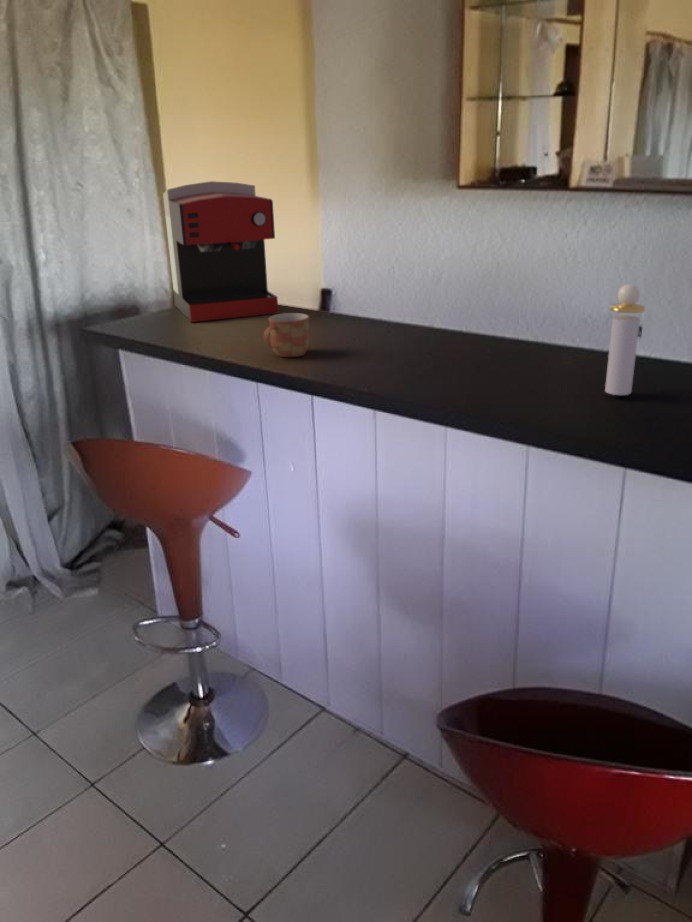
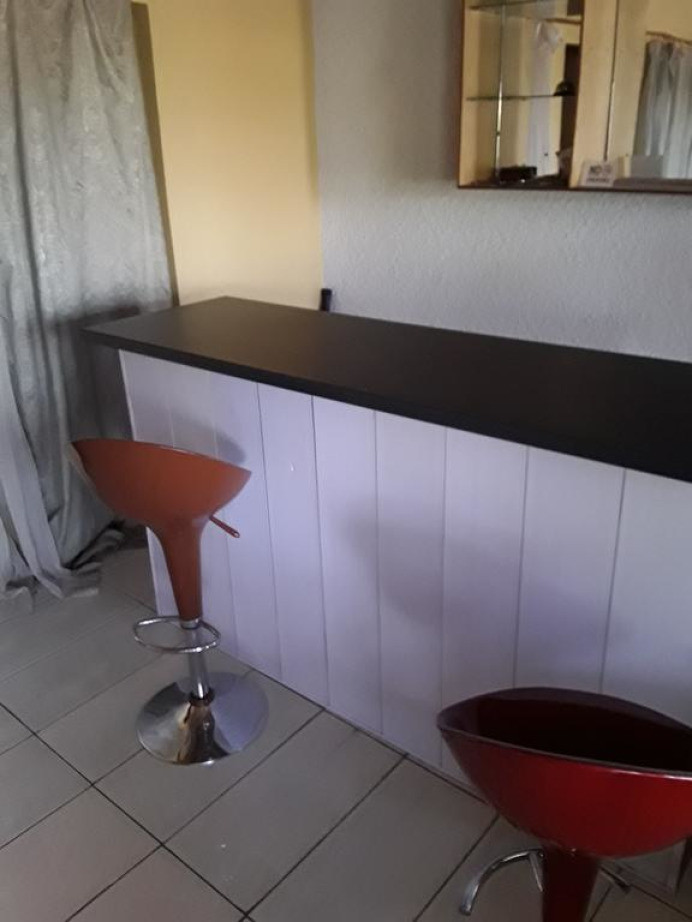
- perfume bottle [604,283,646,396]
- coffee maker [162,180,279,323]
- mug [263,312,310,358]
